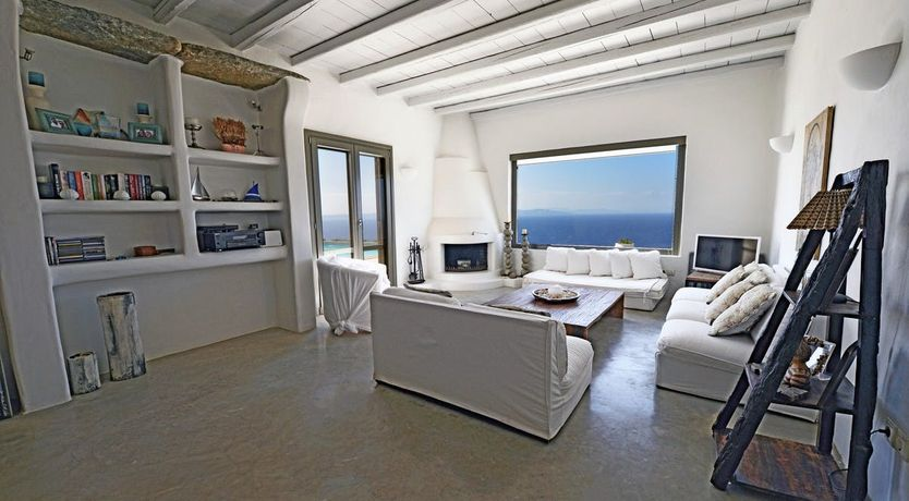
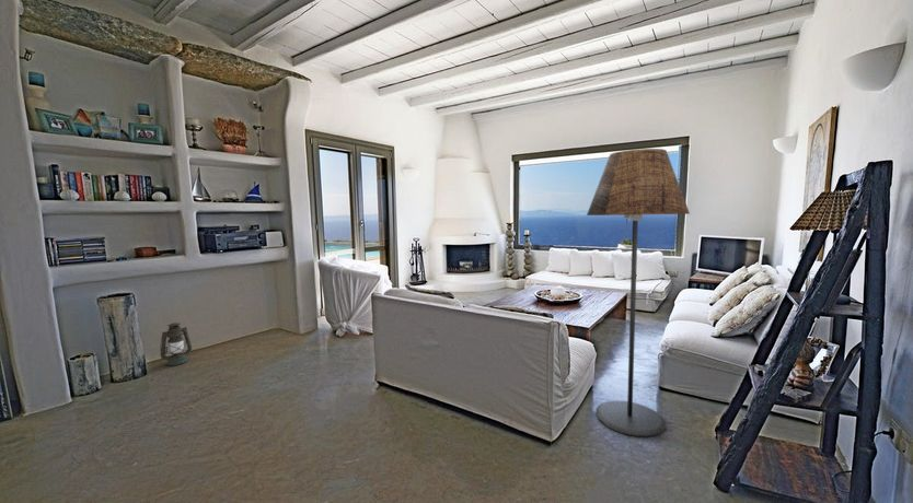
+ lantern [159,321,193,366]
+ floor lamp [586,148,691,438]
